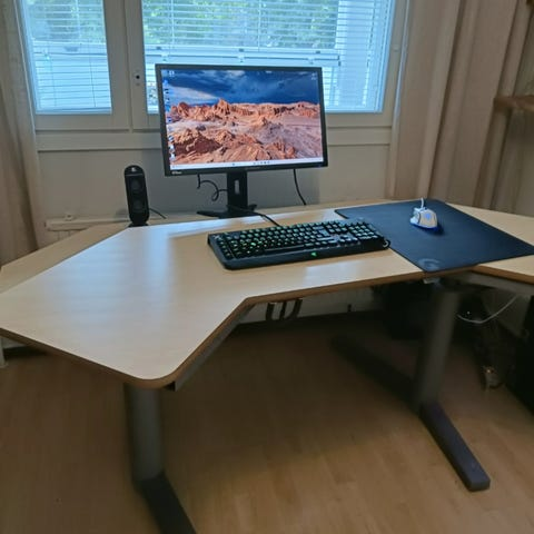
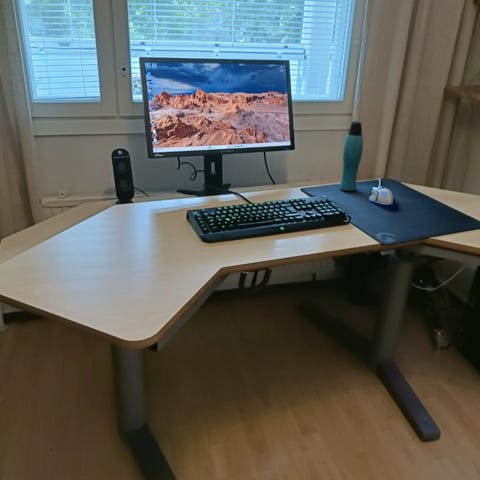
+ bottle [338,120,364,192]
